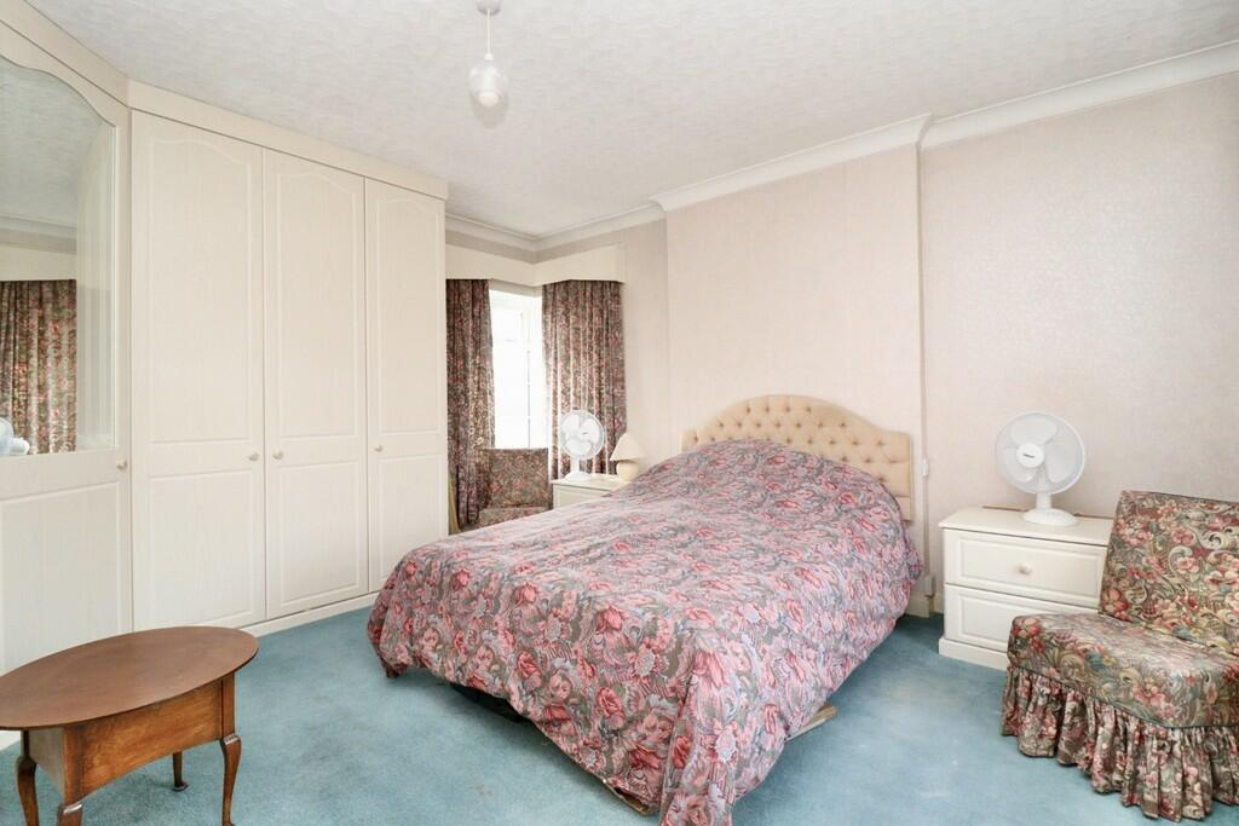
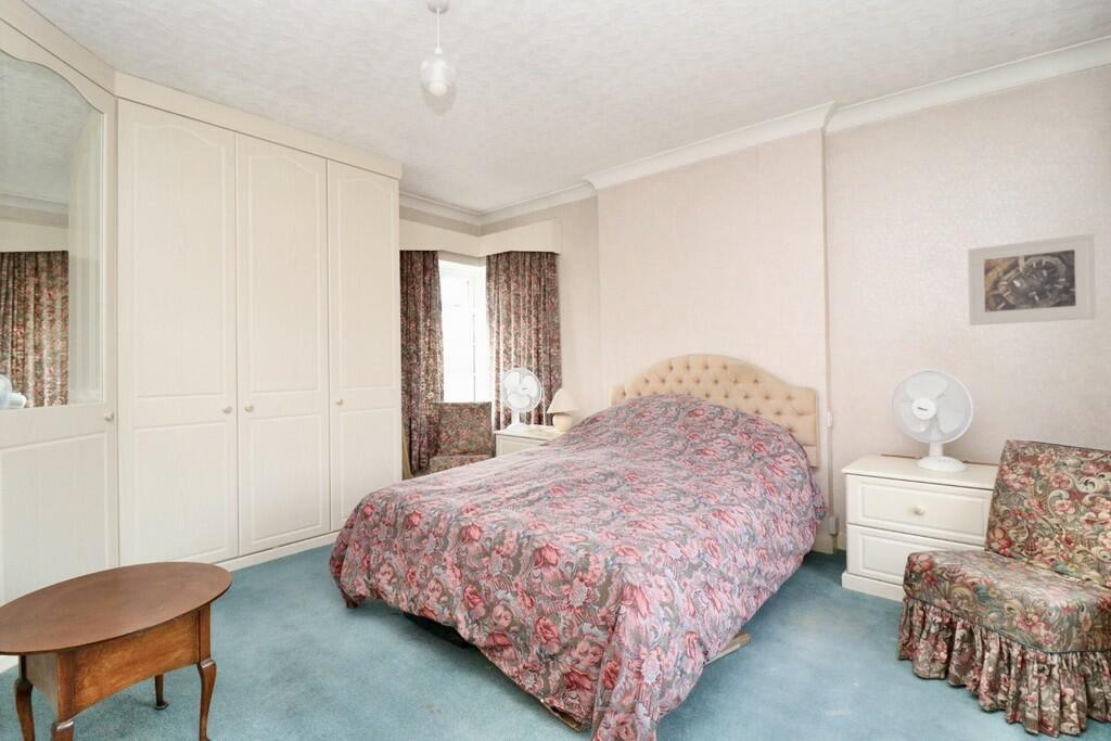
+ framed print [967,232,1097,327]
